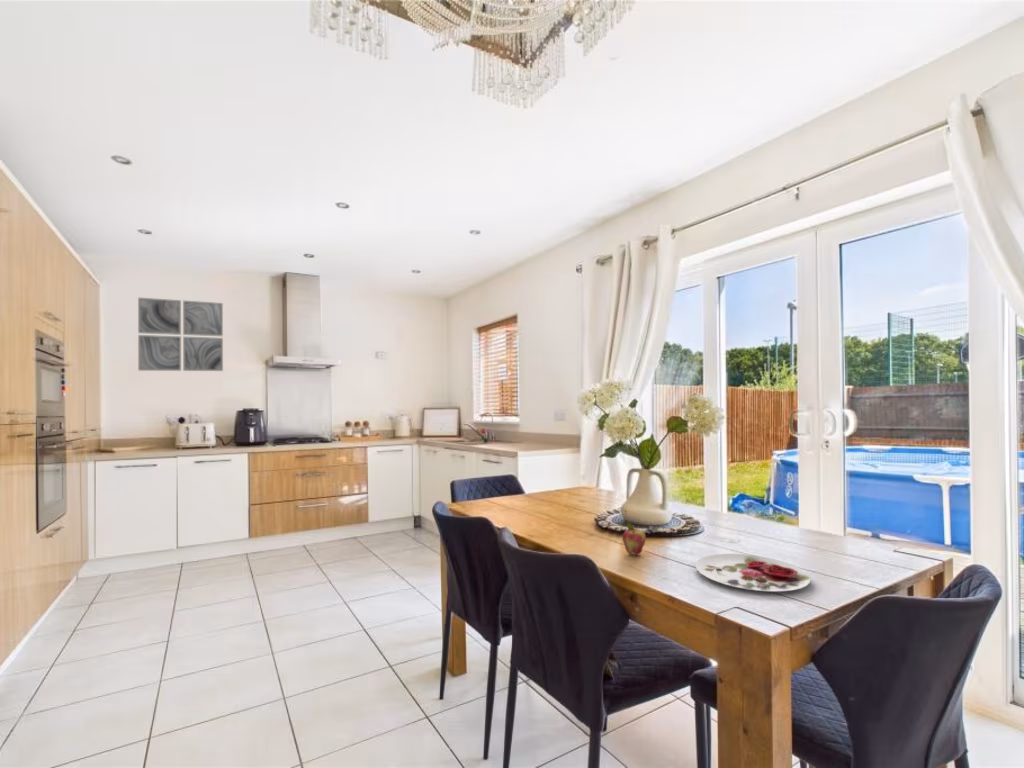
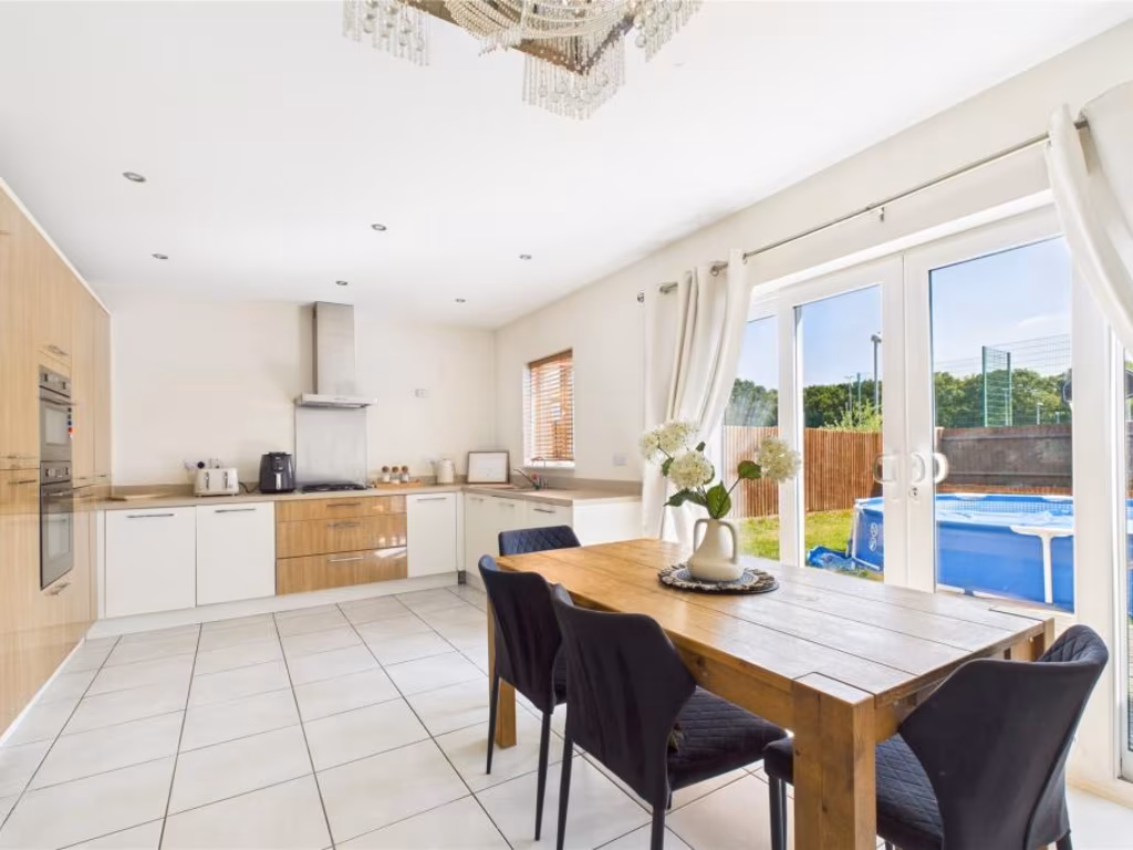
- fruit [622,519,647,556]
- plate [694,553,812,593]
- wall art [137,297,224,372]
